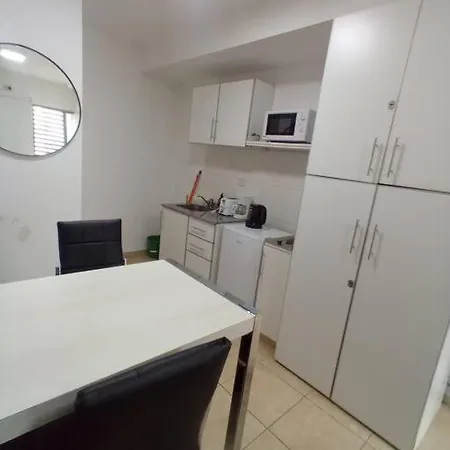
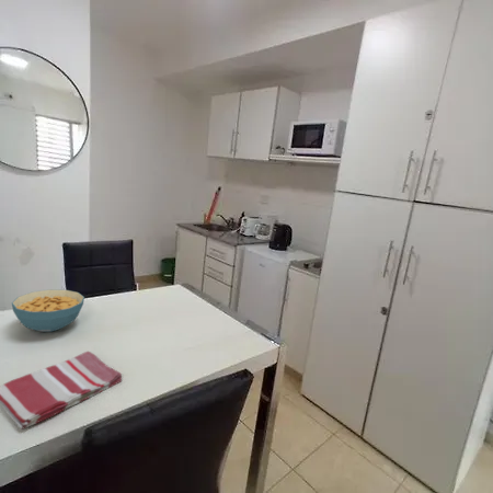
+ dish towel [0,351,123,431]
+ cereal bowl [11,288,85,333]
